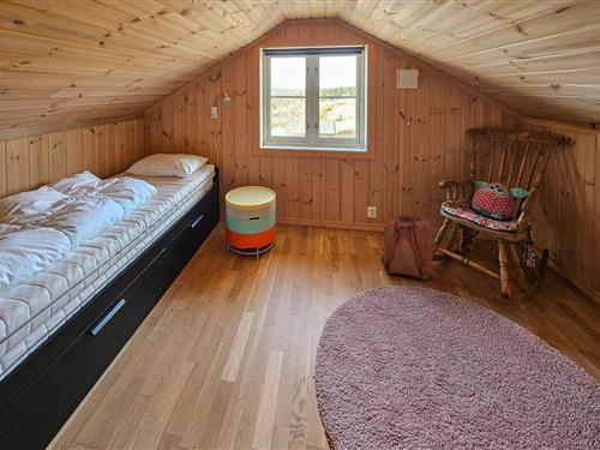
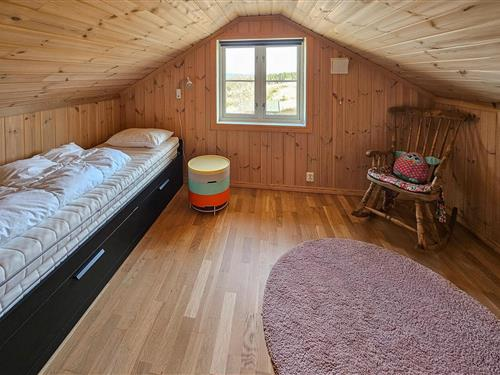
- backpack [379,214,436,281]
